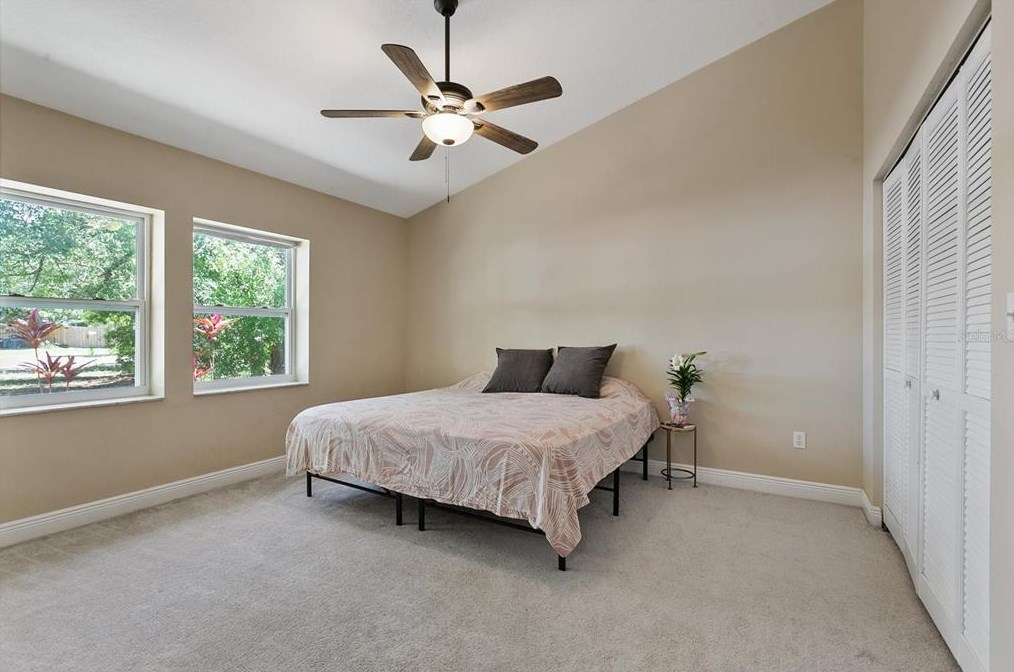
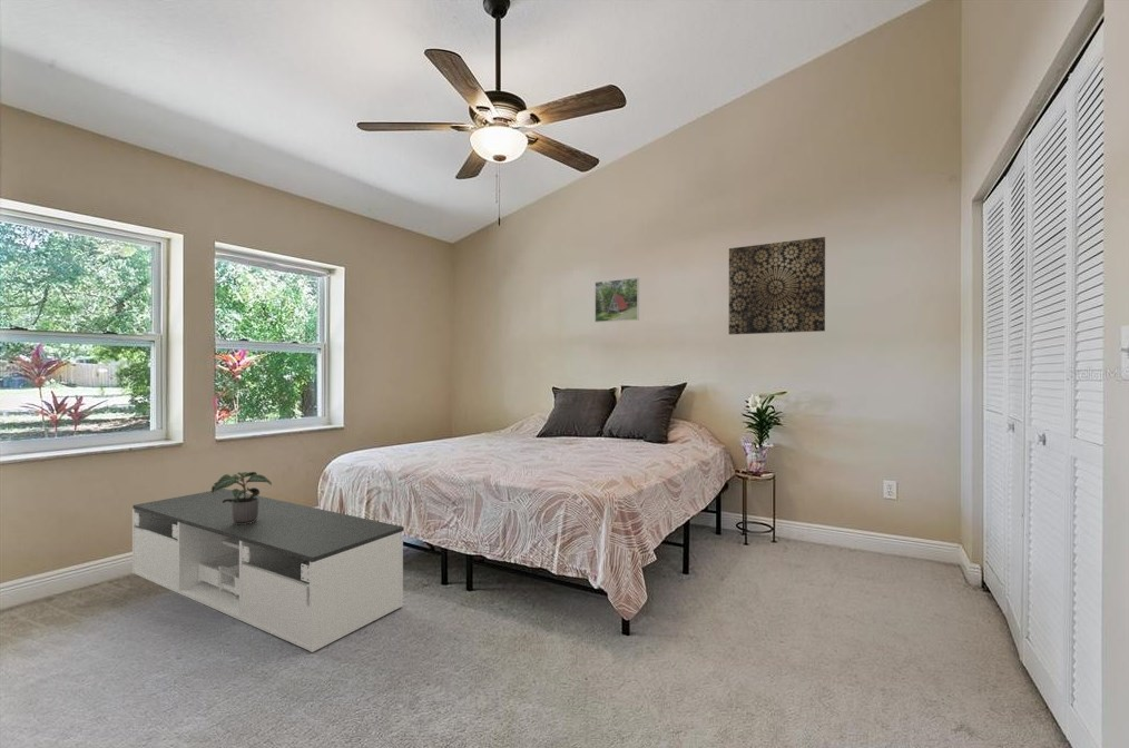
+ wall art [728,236,826,336]
+ potted plant [210,471,273,524]
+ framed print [593,277,640,324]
+ bench [131,488,405,653]
